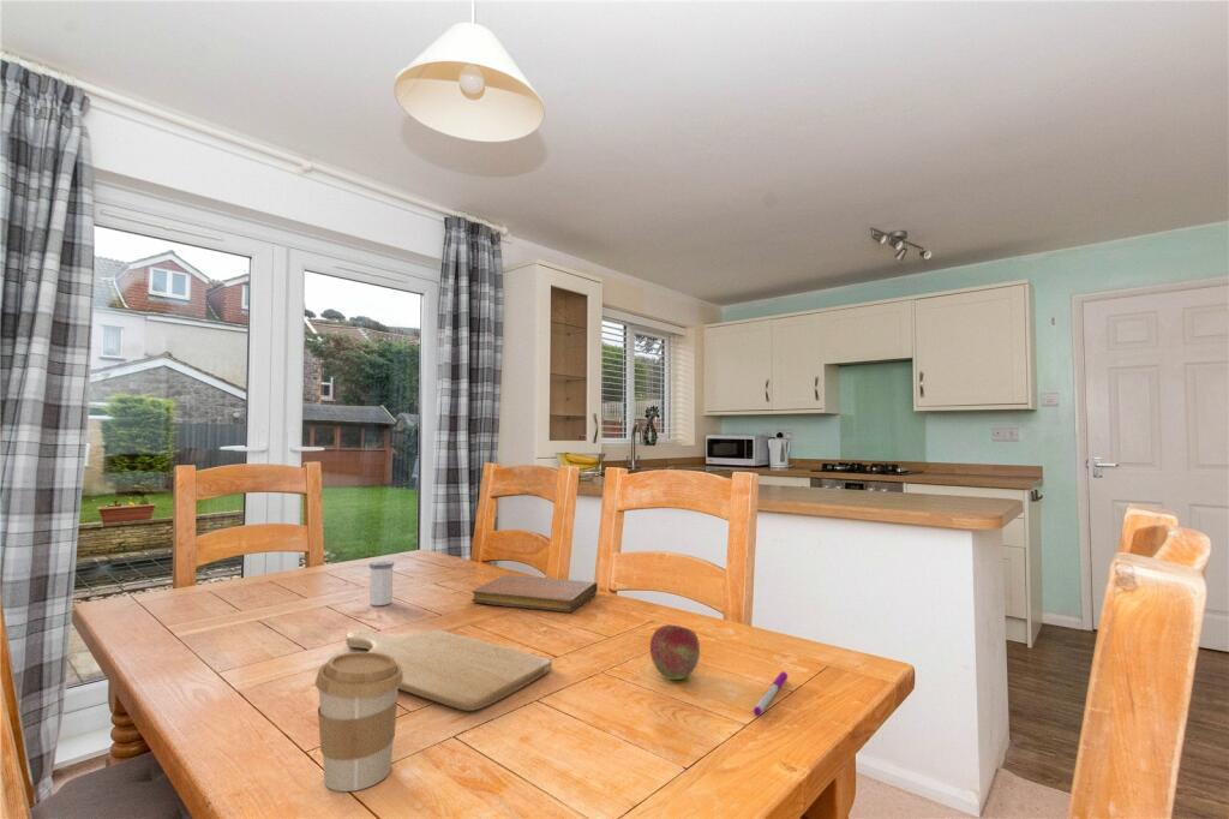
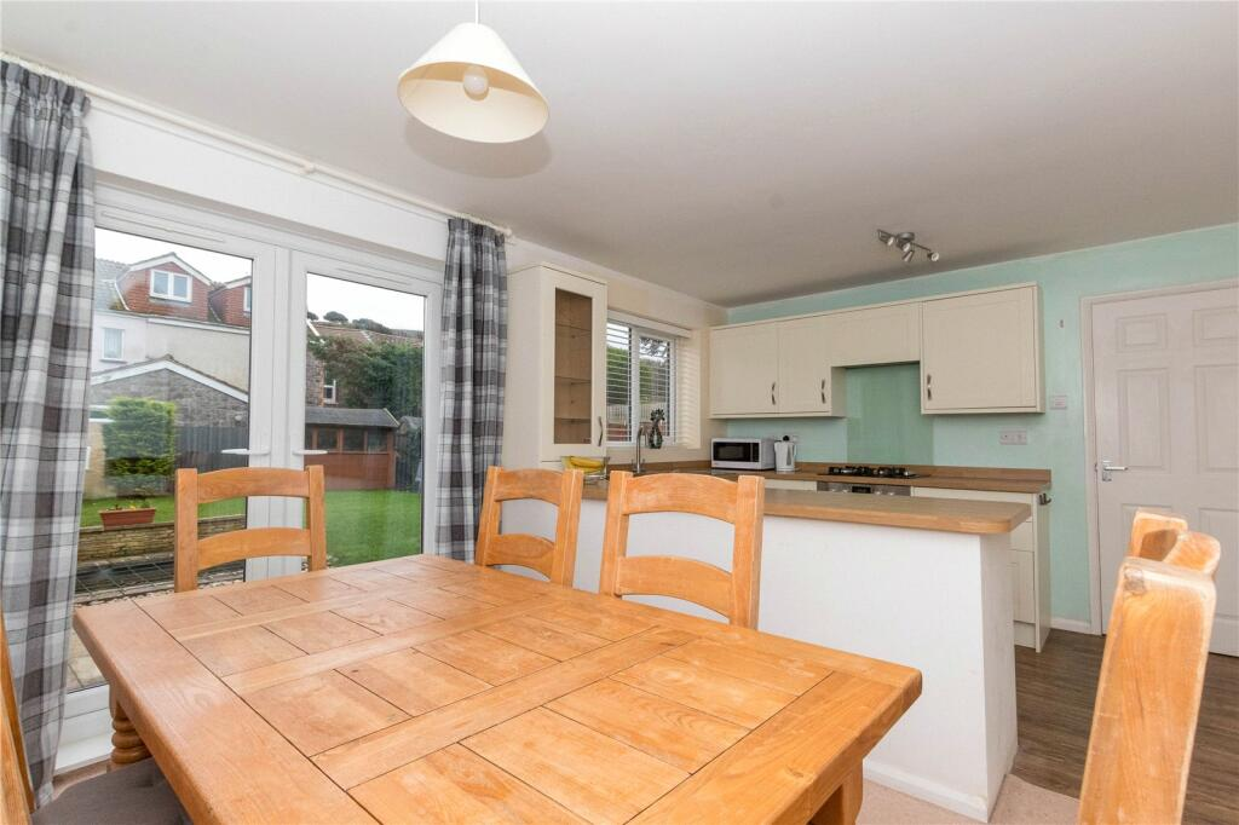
- coffee cup [314,651,403,793]
- fruit [649,623,701,681]
- chopping board [346,628,553,712]
- salt shaker [368,560,395,606]
- notebook [470,574,599,614]
- pen [753,670,789,717]
